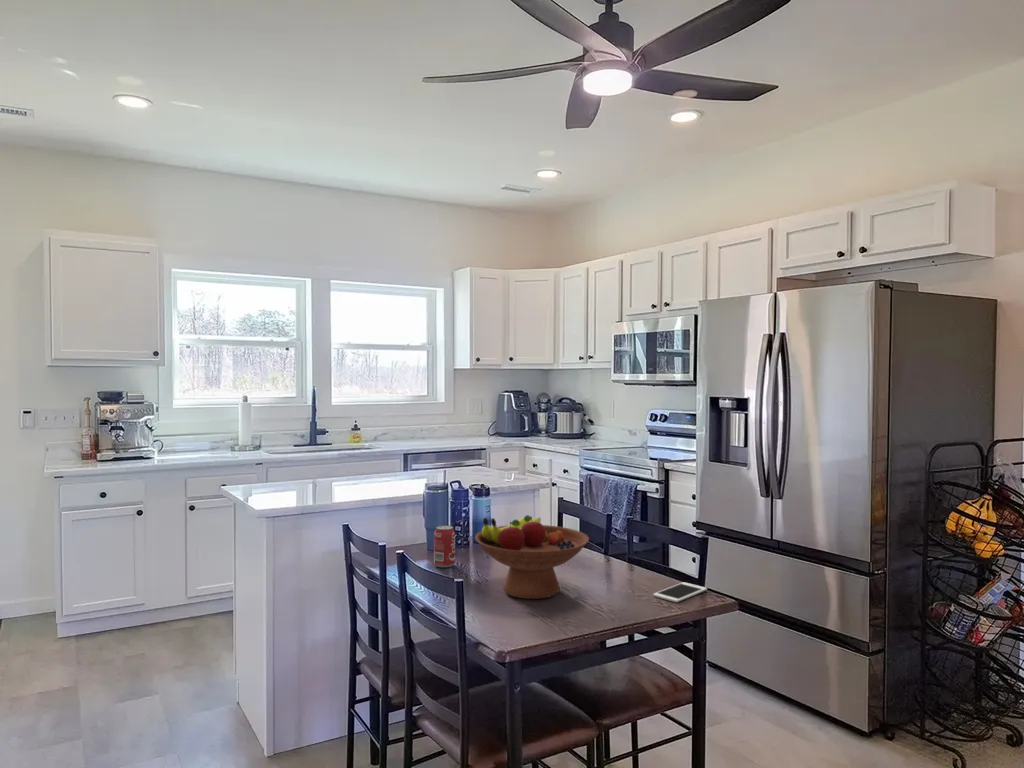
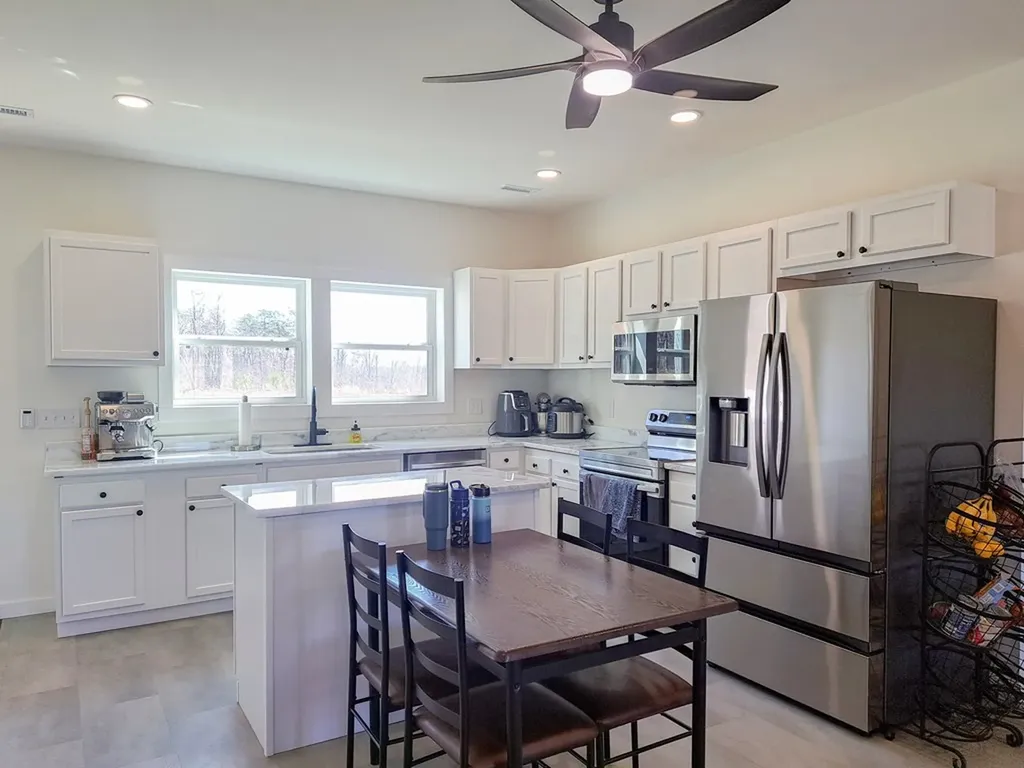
- cell phone [652,581,708,603]
- fruit bowl [474,514,590,600]
- beverage can [433,524,456,568]
